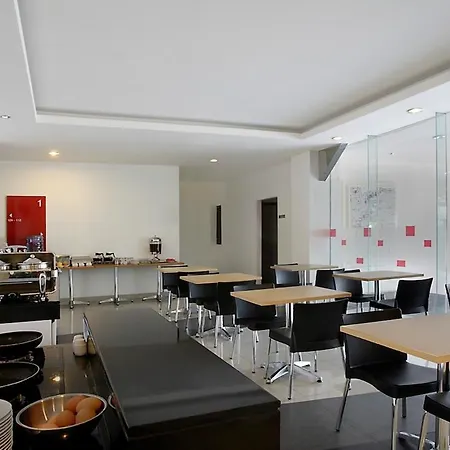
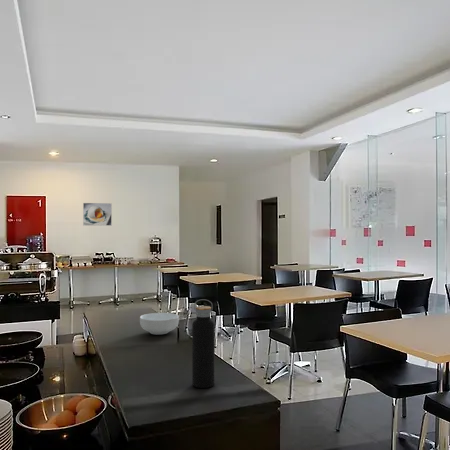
+ water bottle [191,298,216,389]
+ cereal bowl [139,312,180,335]
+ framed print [82,202,113,227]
